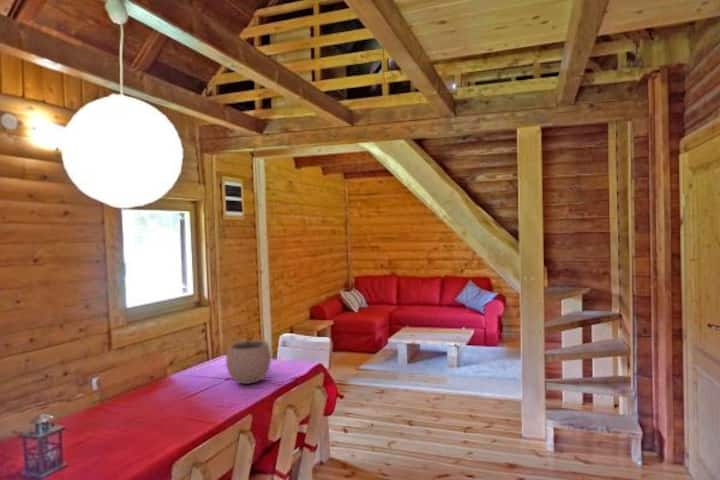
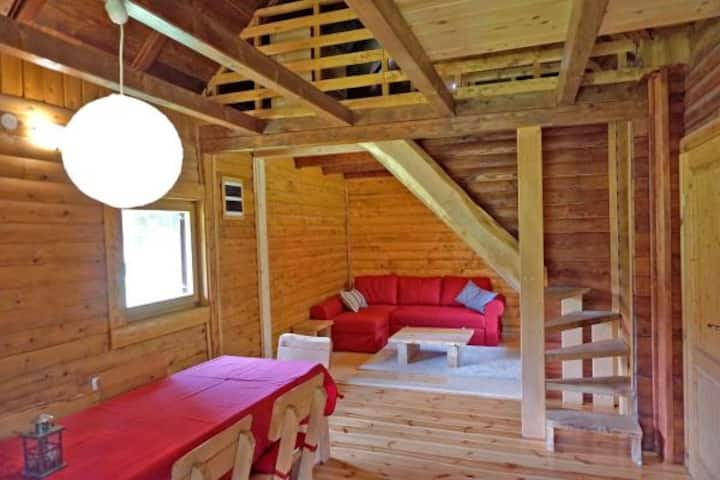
- plant pot [225,327,272,385]
